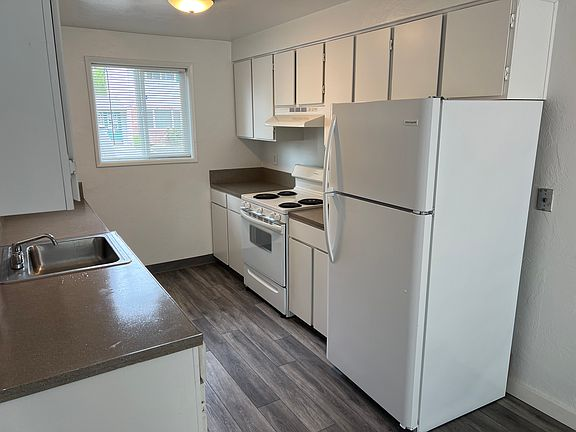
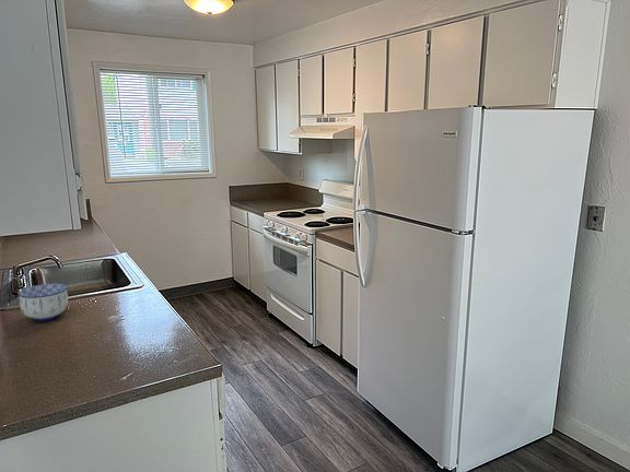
+ bowl [18,283,69,322]
